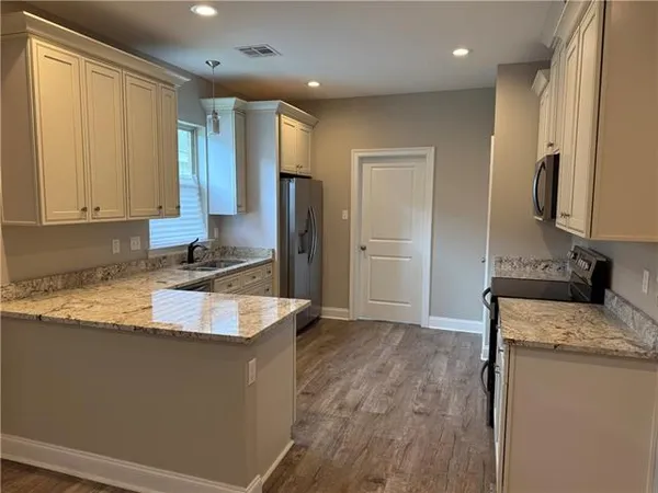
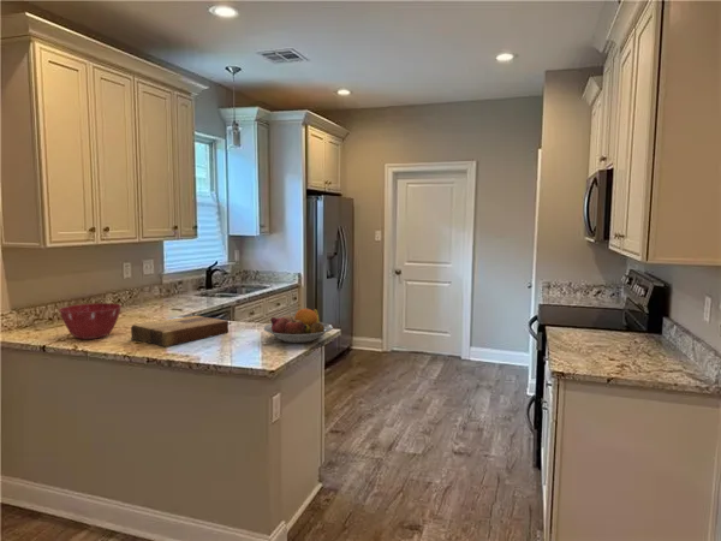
+ fruit bowl [262,307,334,344]
+ cutting board [130,314,230,347]
+ mixing bowl [58,302,123,340]
